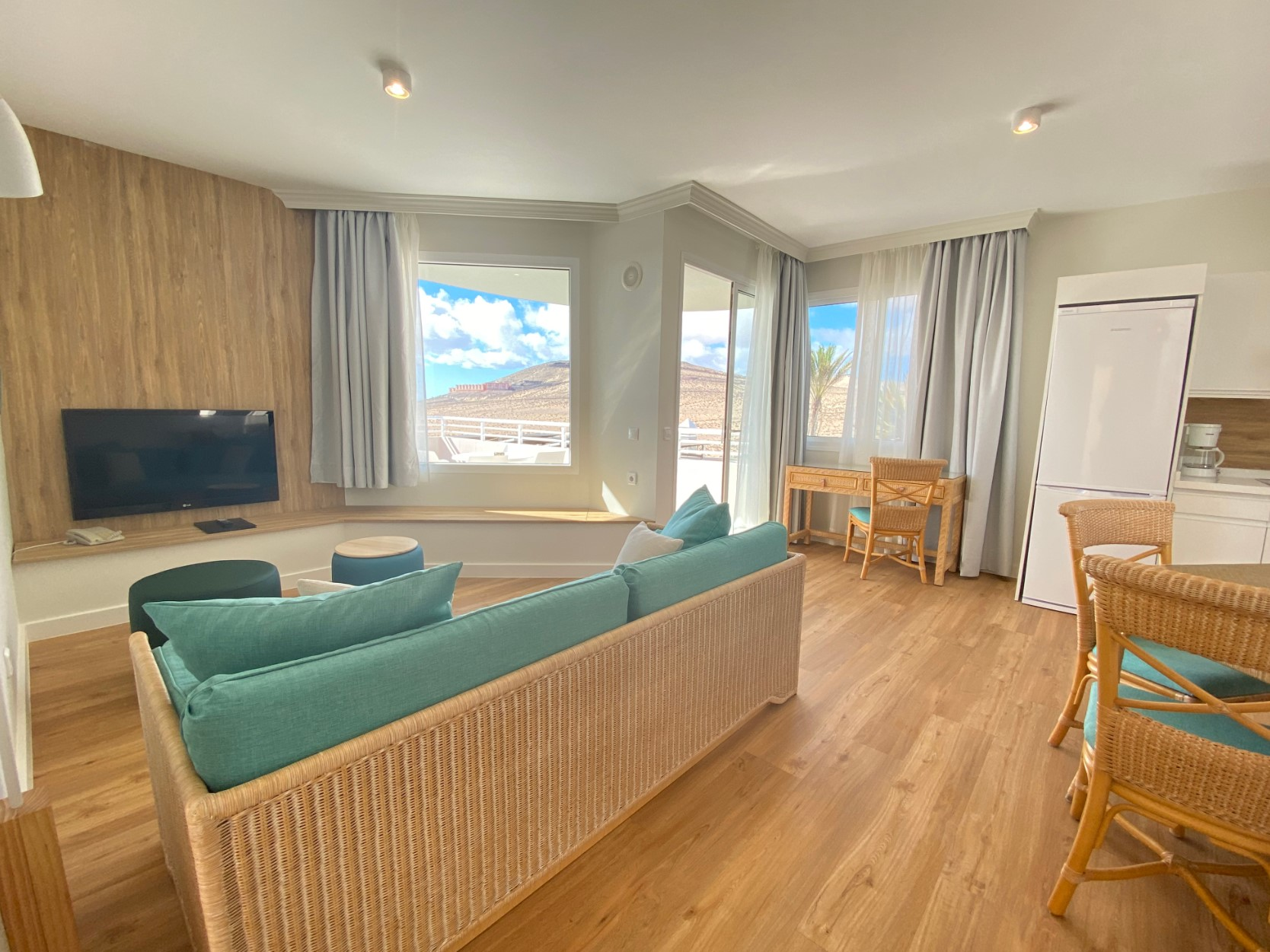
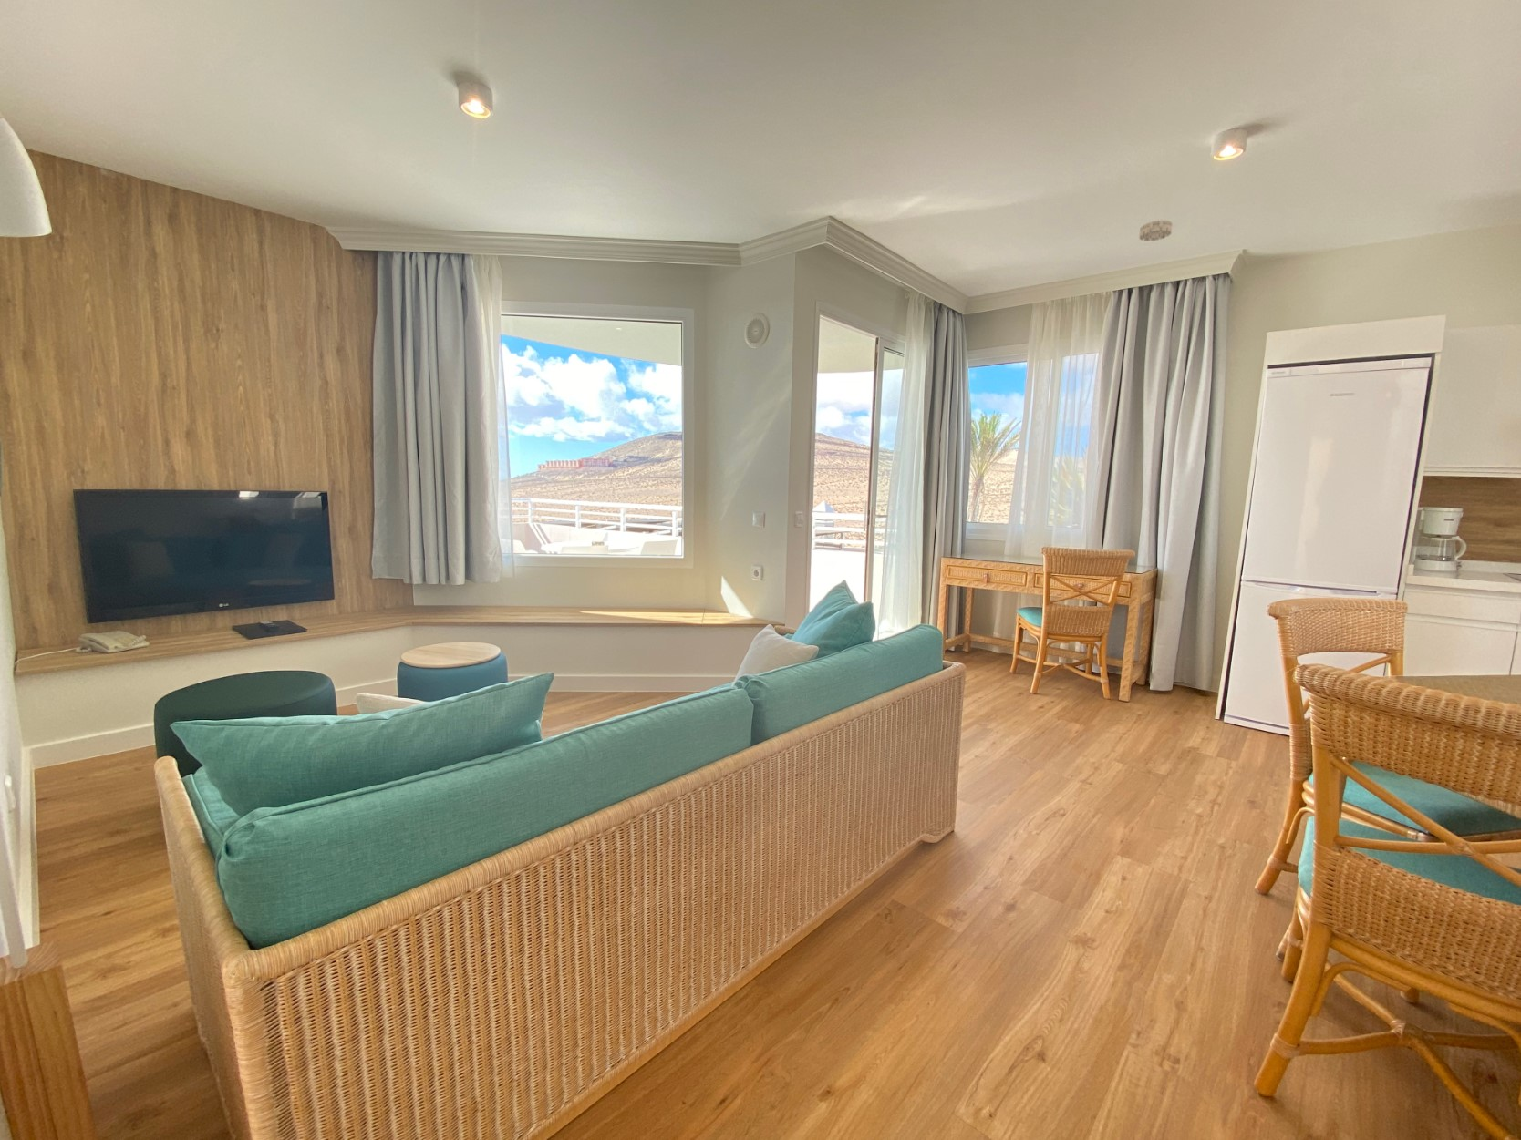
+ smoke detector [1138,219,1174,242]
